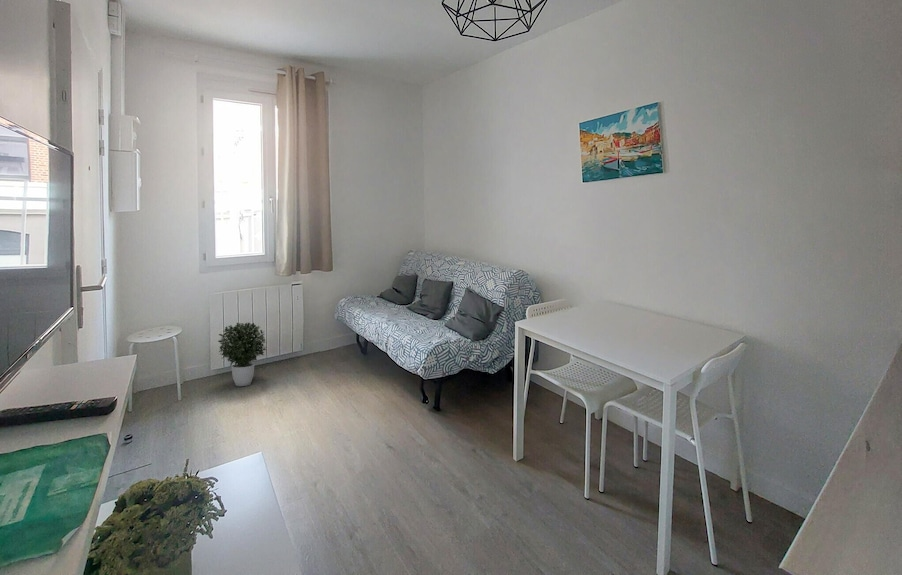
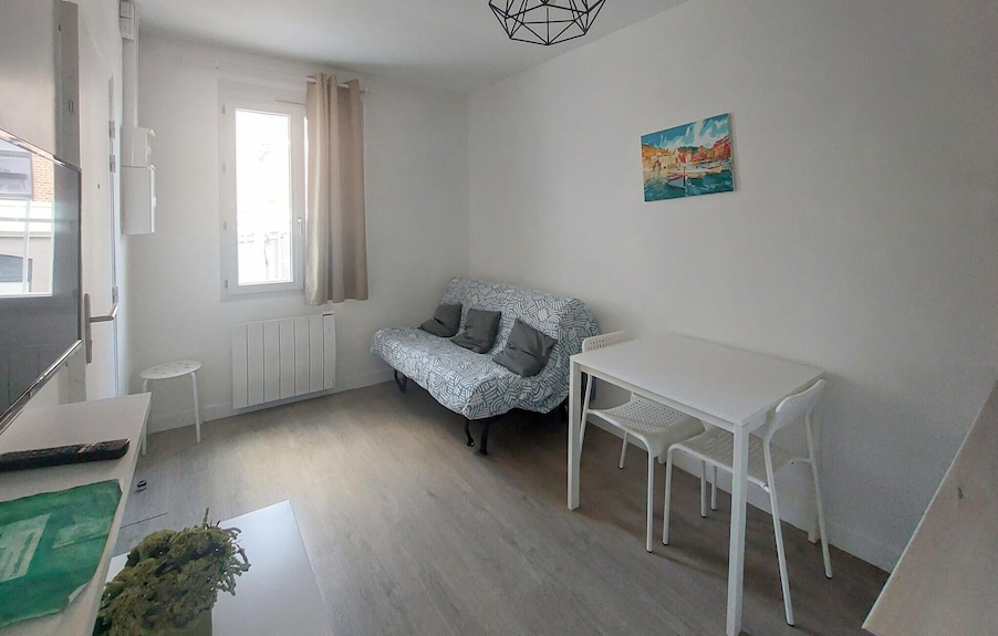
- potted plant [217,322,267,387]
